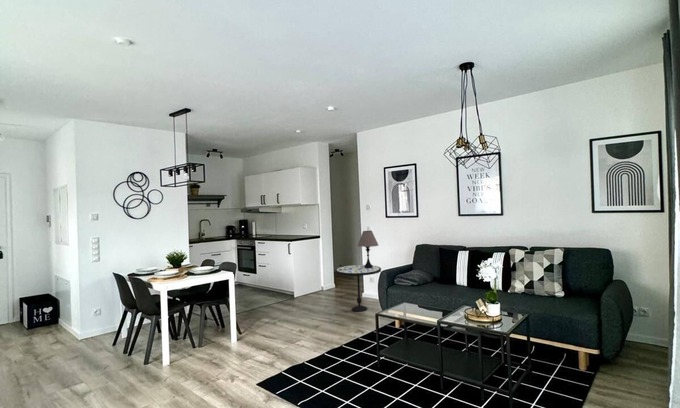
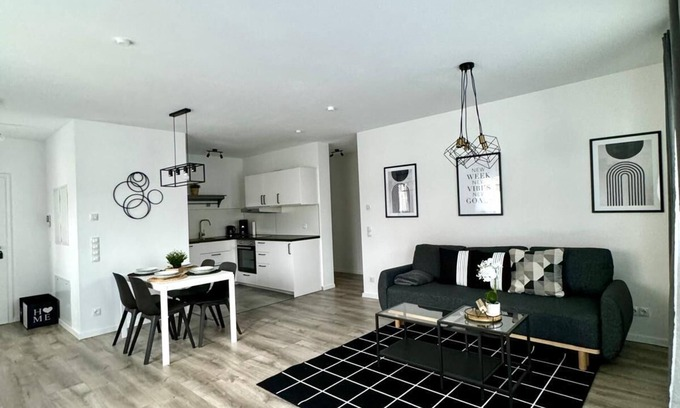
- table lamp [339,230,379,270]
- side table [334,264,382,313]
